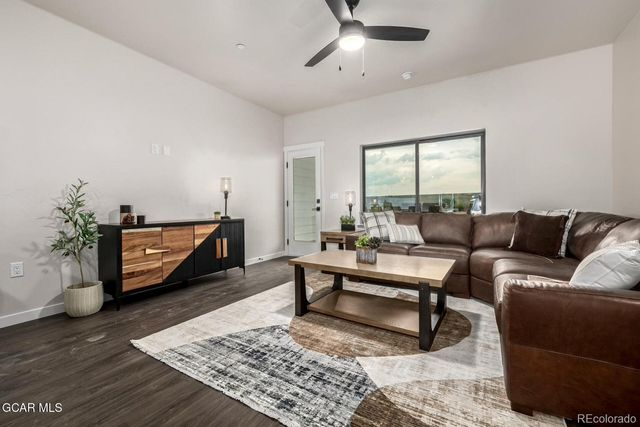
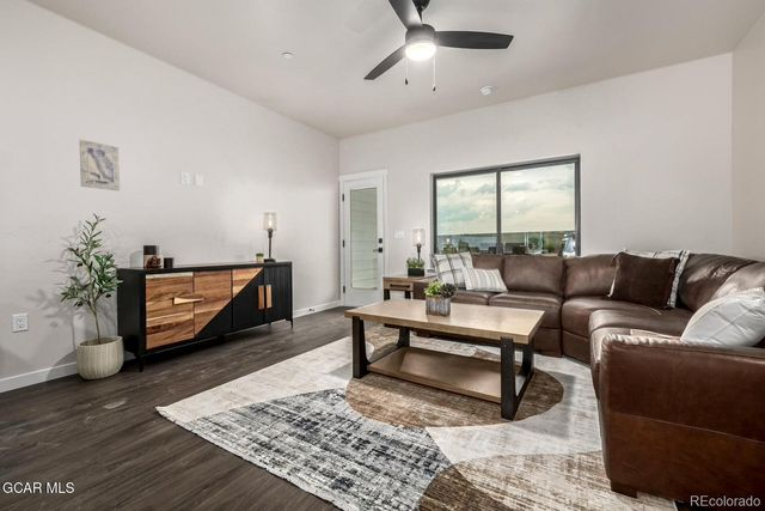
+ wall art [79,138,121,191]
